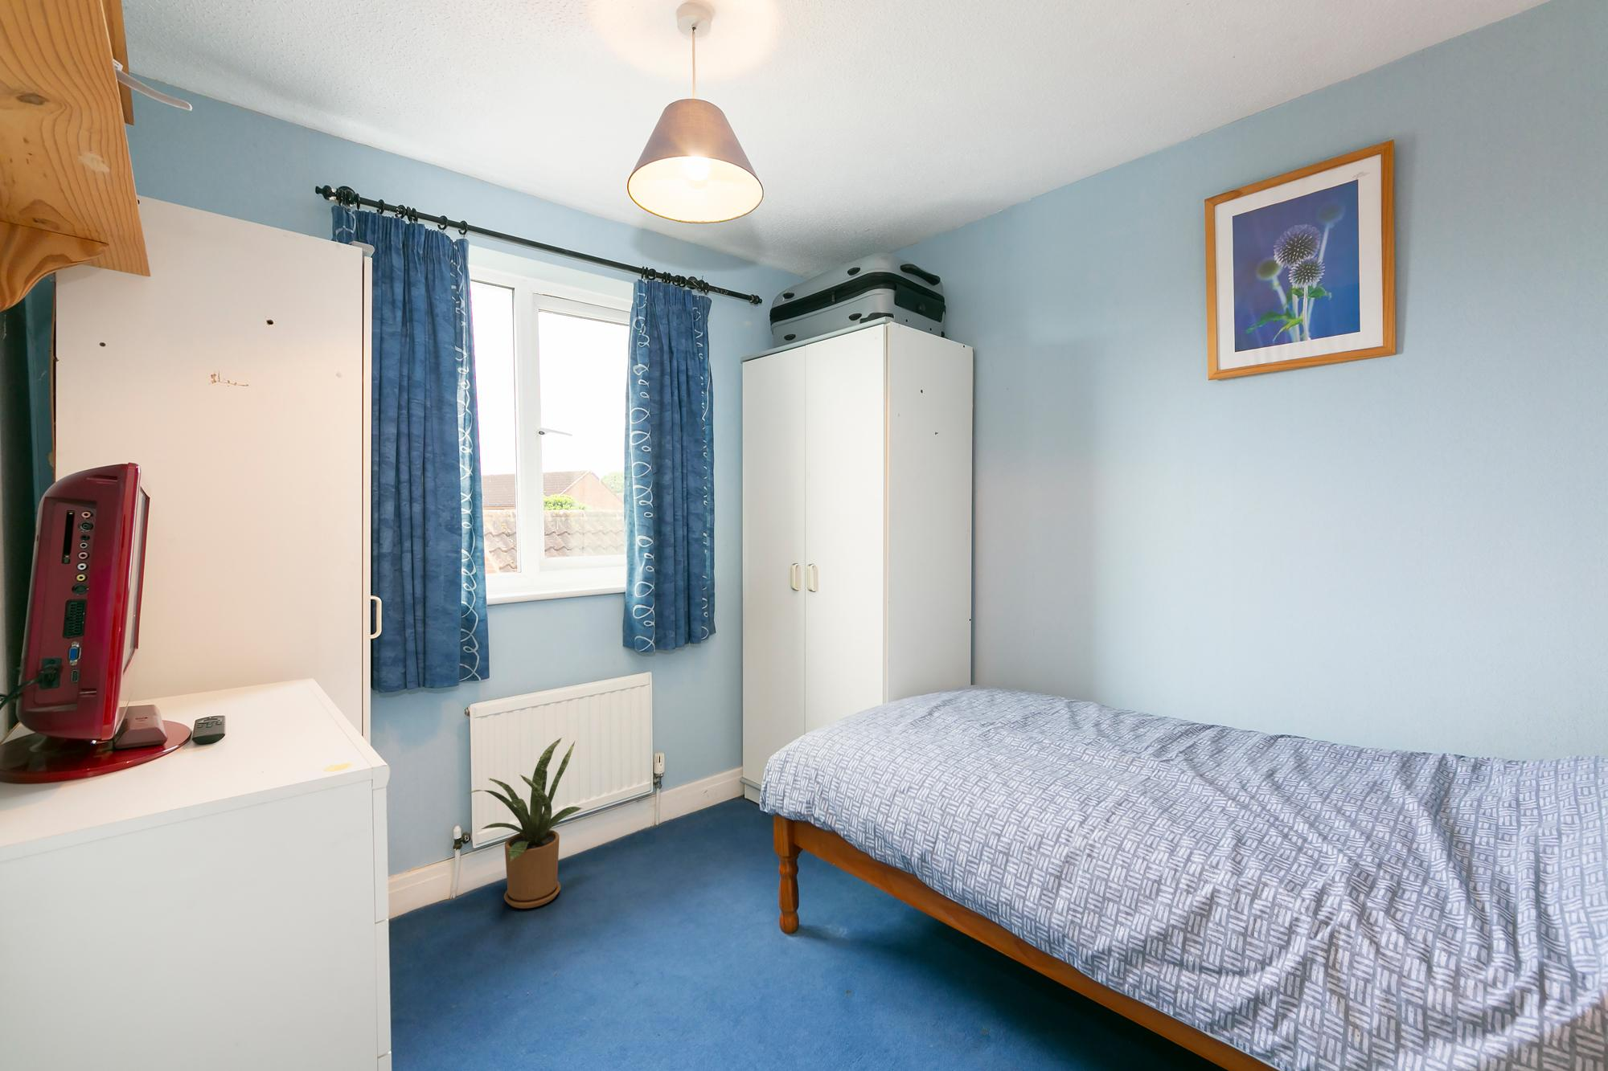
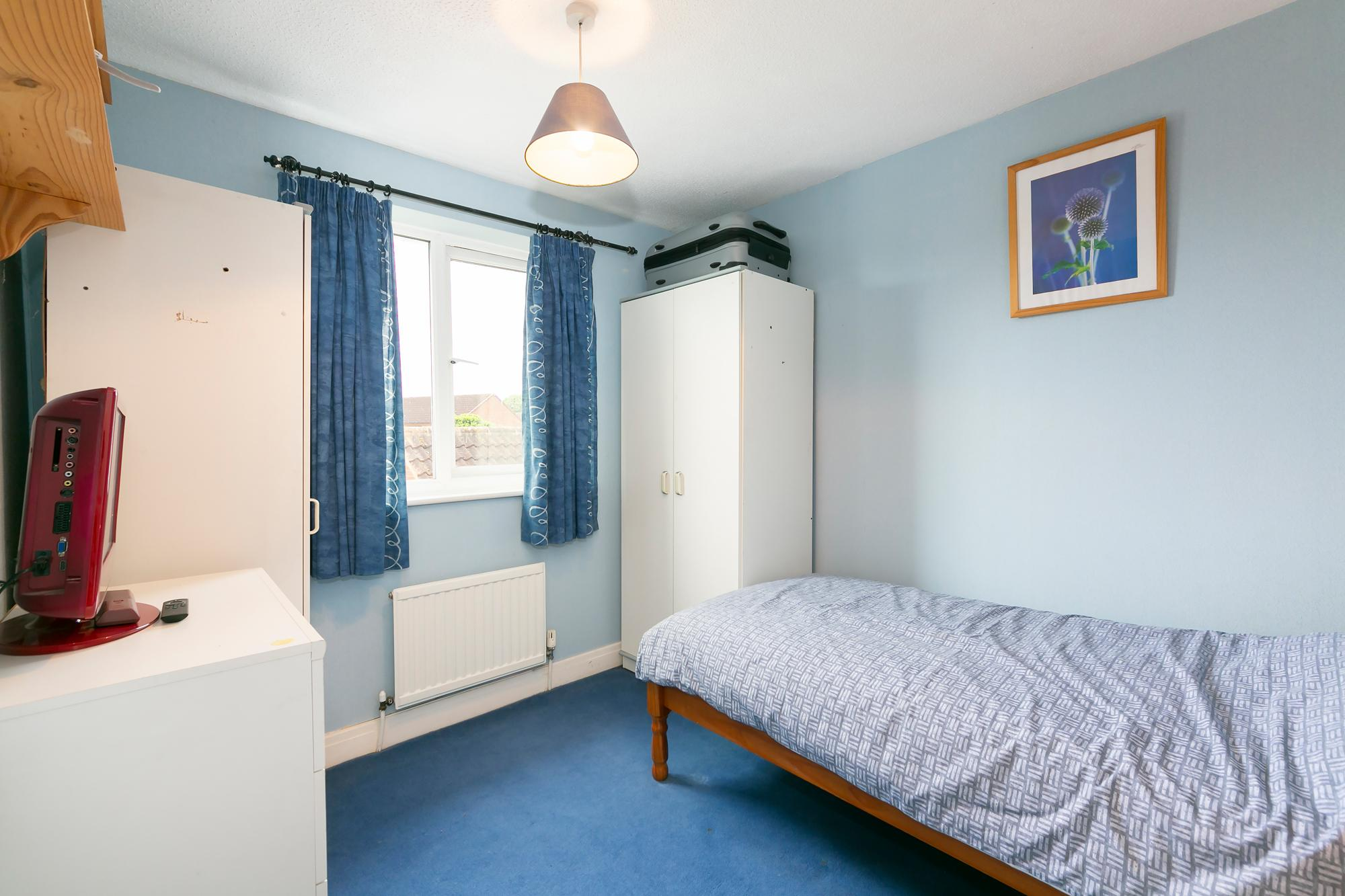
- house plant [466,736,585,910]
